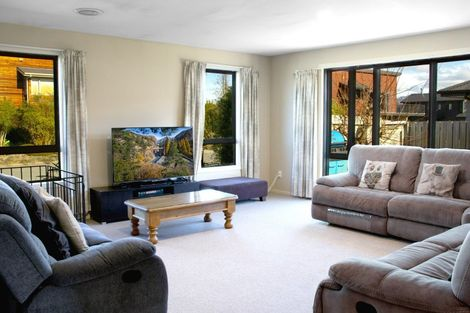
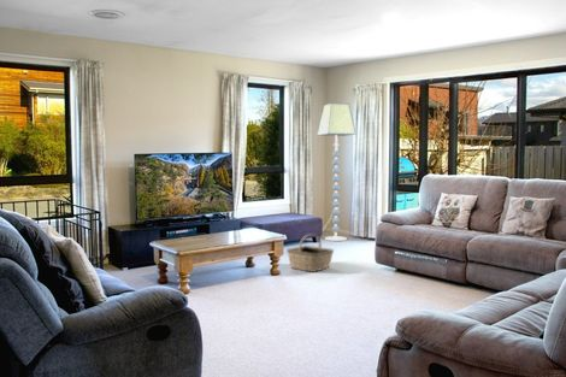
+ floor lamp [316,101,358,242]
+ basket [285,232,335,273]
